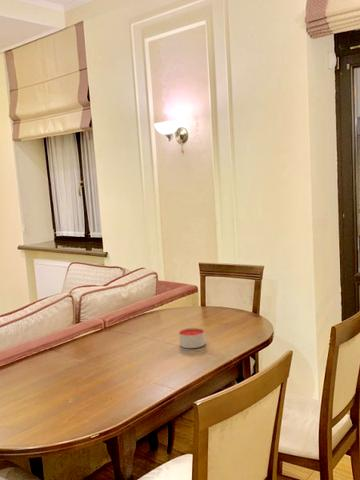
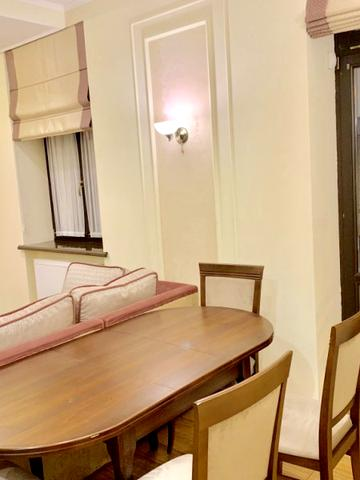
- candle [178,327,206,349]
